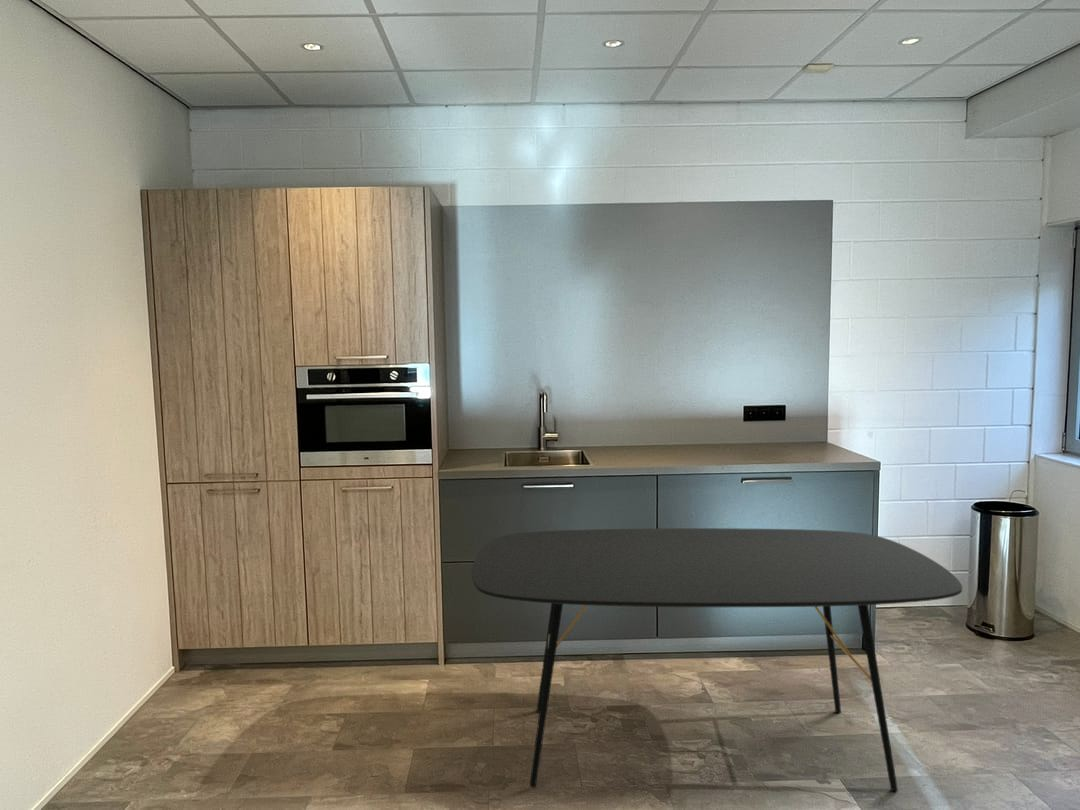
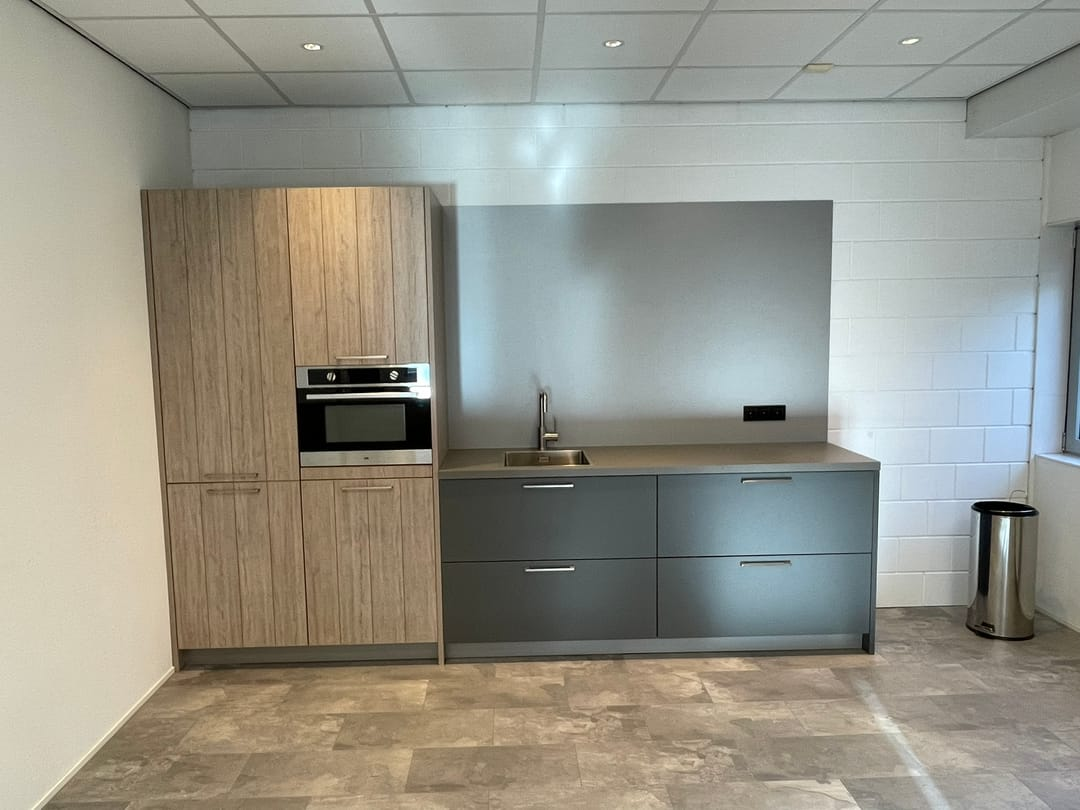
- dining table [471,527,963,792]
